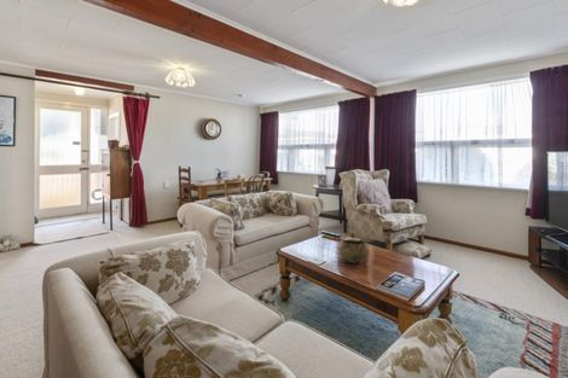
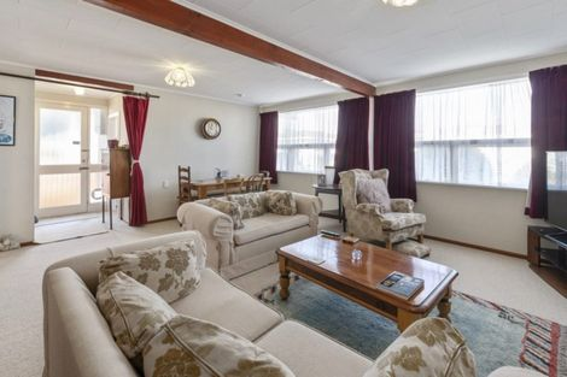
- decorative bowl [338,238,369,264]
